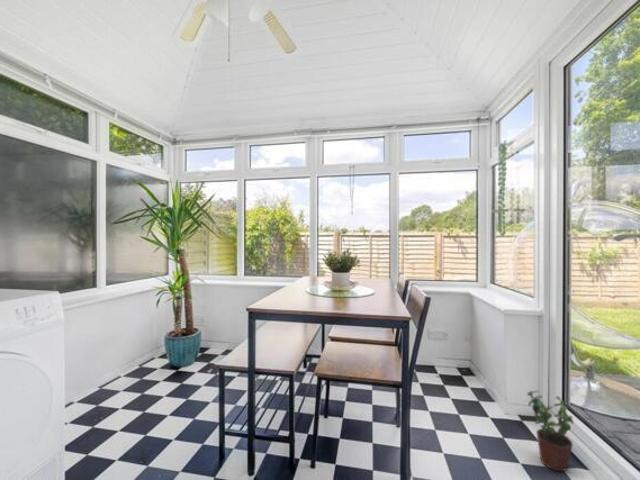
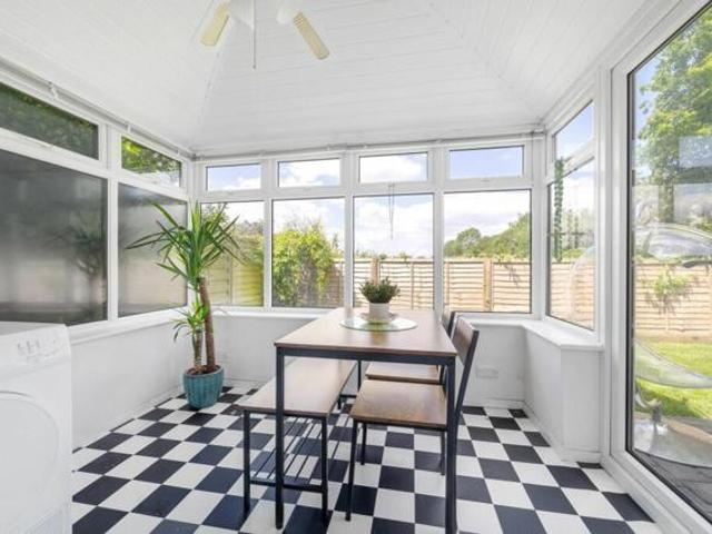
- potted plant [526,390,575,472]
